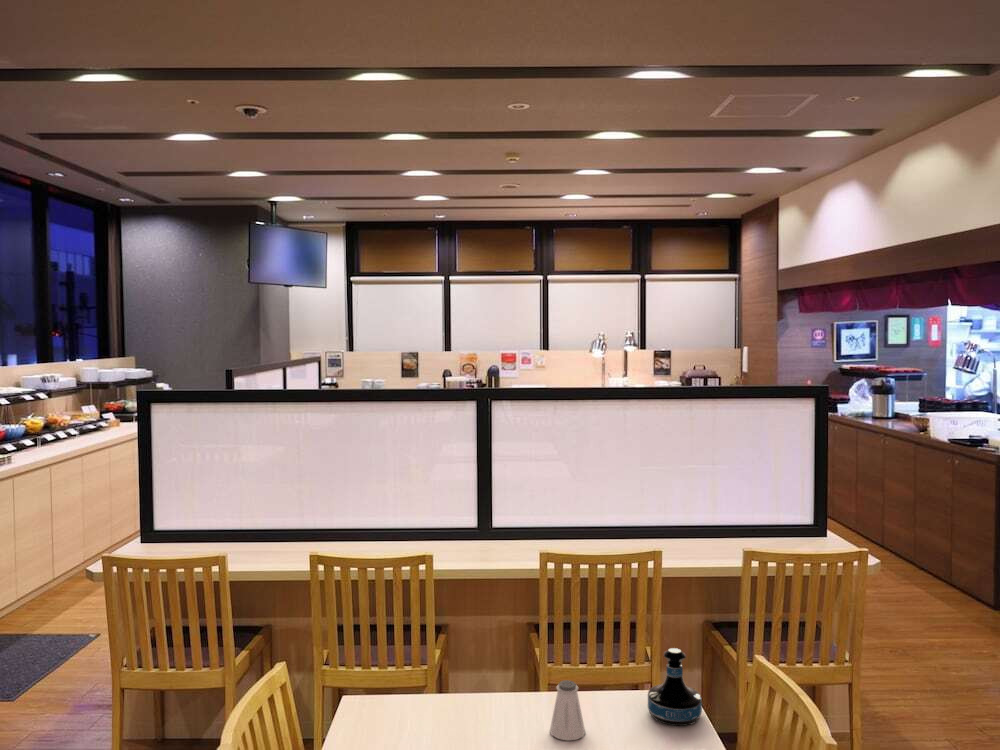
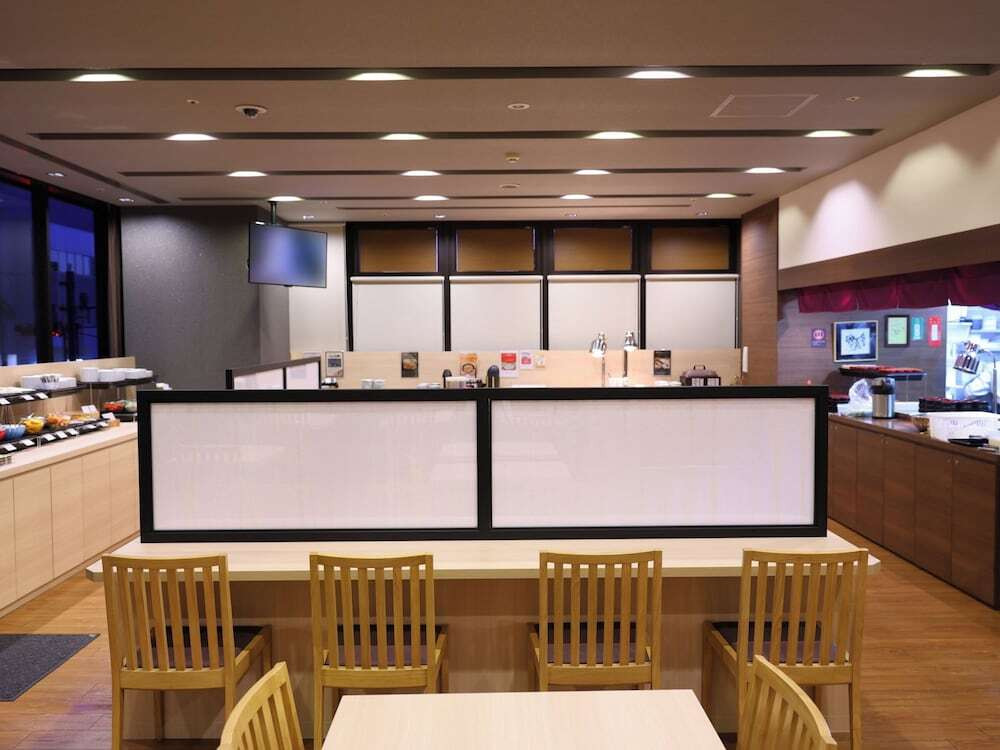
- tequila bottle [647,647,703,727]
- saltshaker [549,679,586,741]
